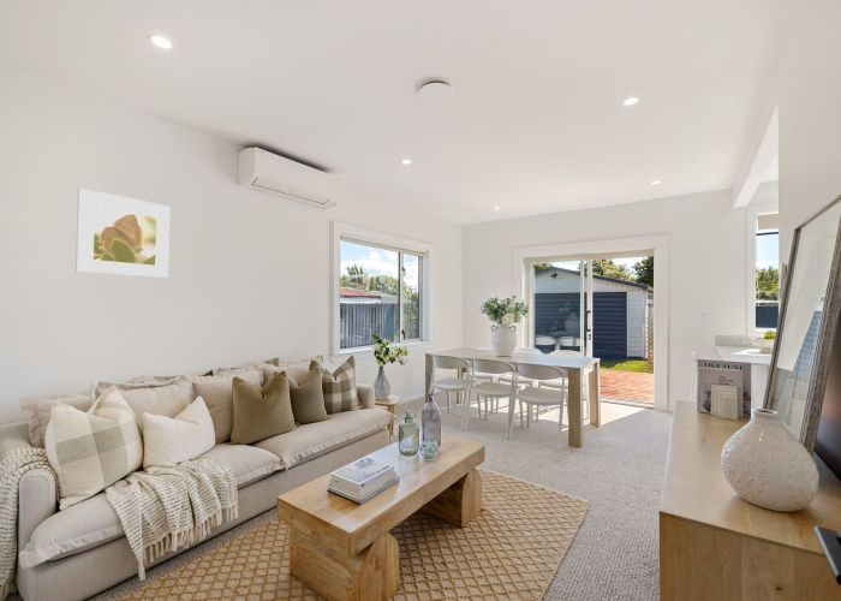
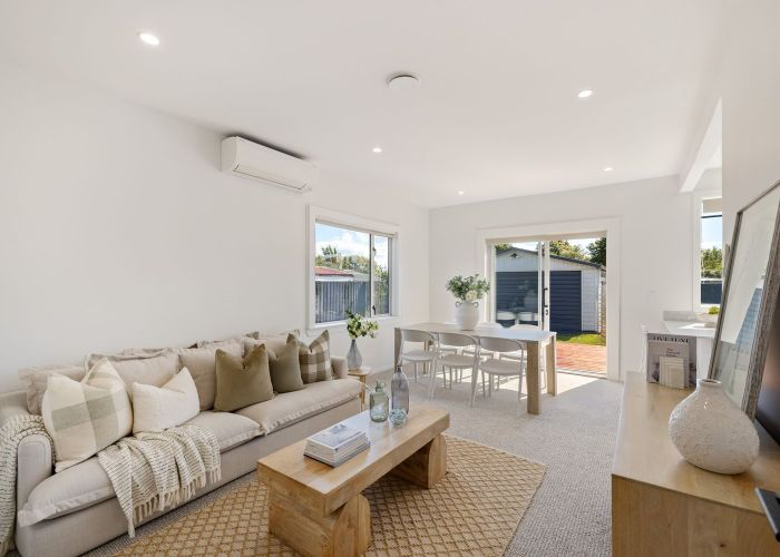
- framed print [74,188,171,279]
